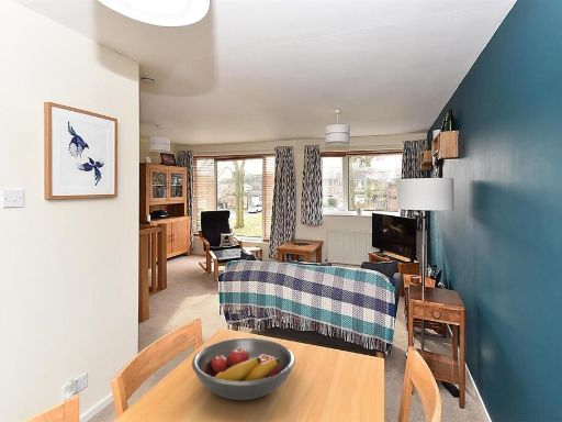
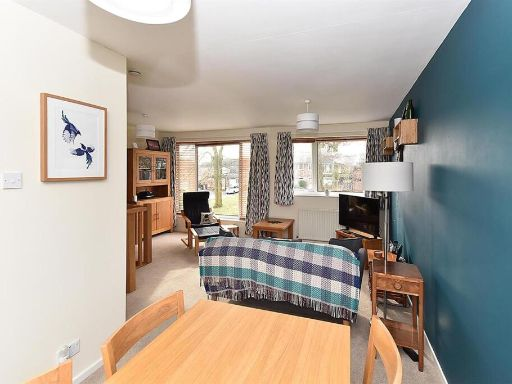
- fruit bowl [191,336,296,401]
